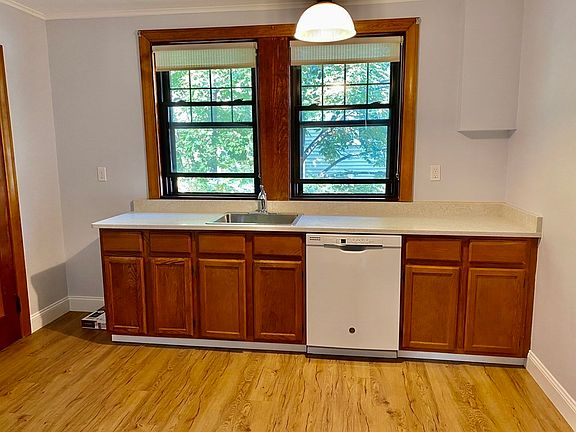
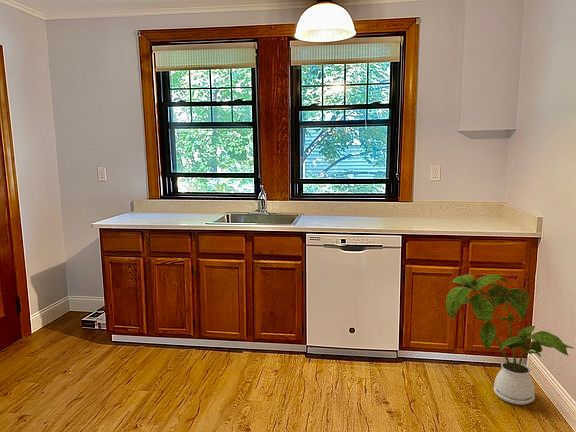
+ house plant [445,274,574,406]
